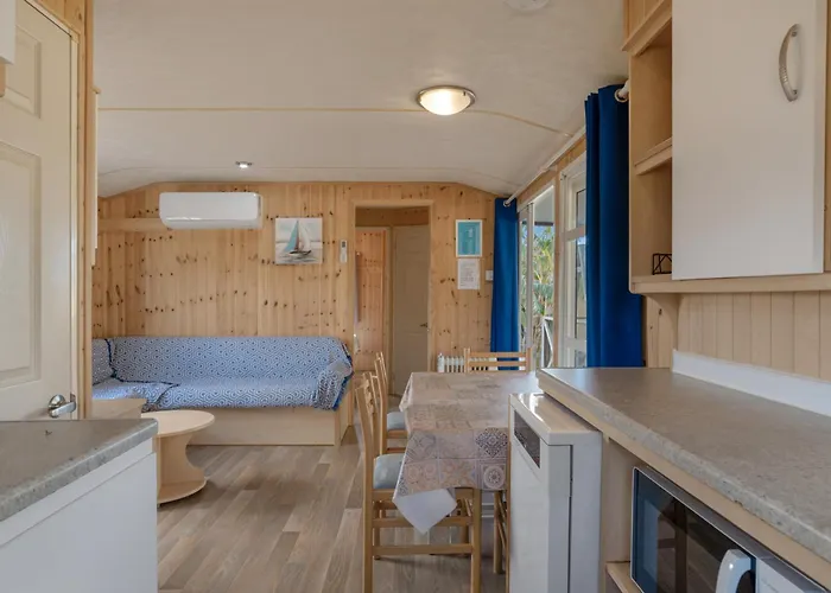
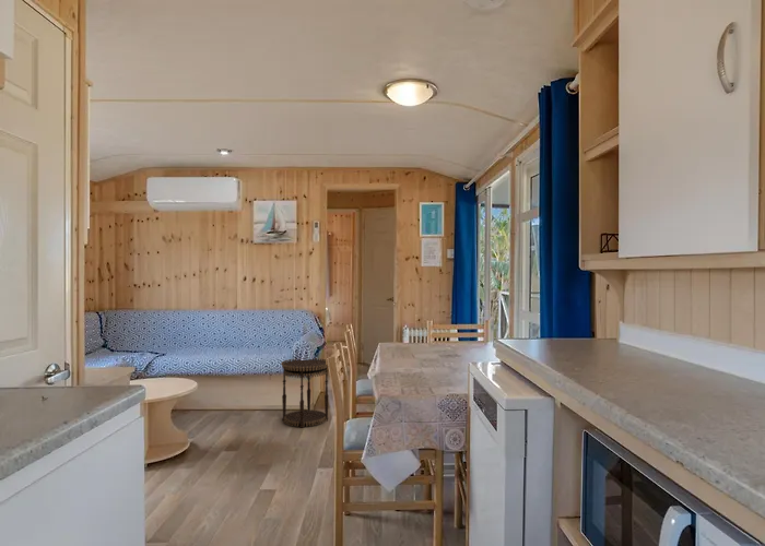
+ side table [280,357,330,429]
